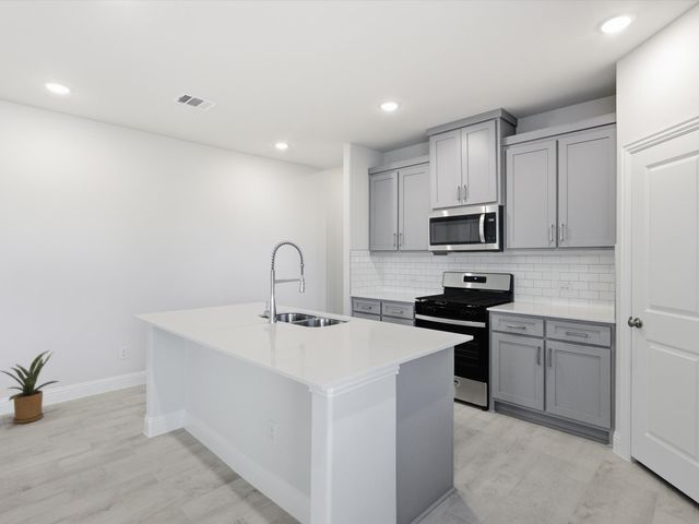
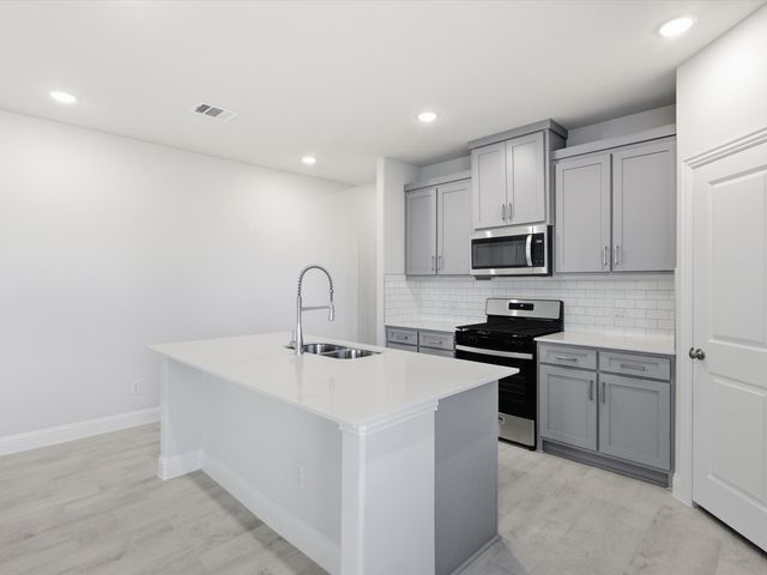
- house plant [0,349,61,425]
